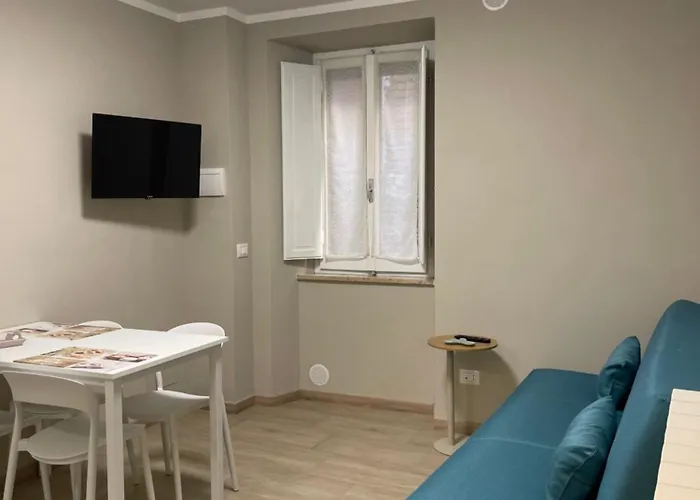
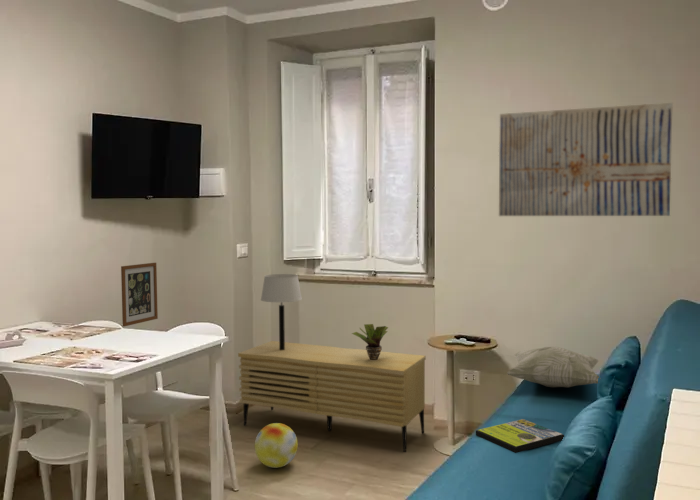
+ wall art [120,262,159,327]
+ table lamp [260,273,303,350]
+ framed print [475,418,565,454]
+ sideboard [237,340,427,453]
+ potted plant [350,323,389,360]
+ ball [254,422,299,469]
+ decorative pillow [506,346,600,388]
+ wall art [498,102,674,217]
